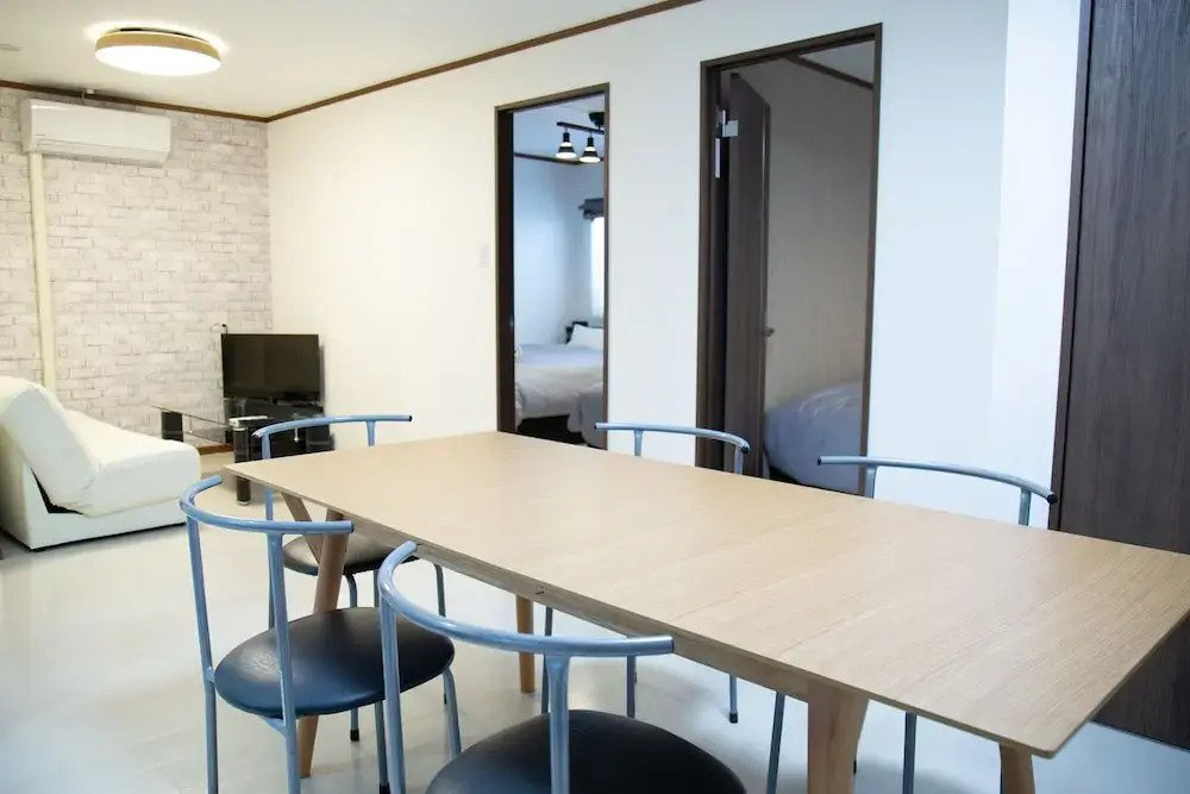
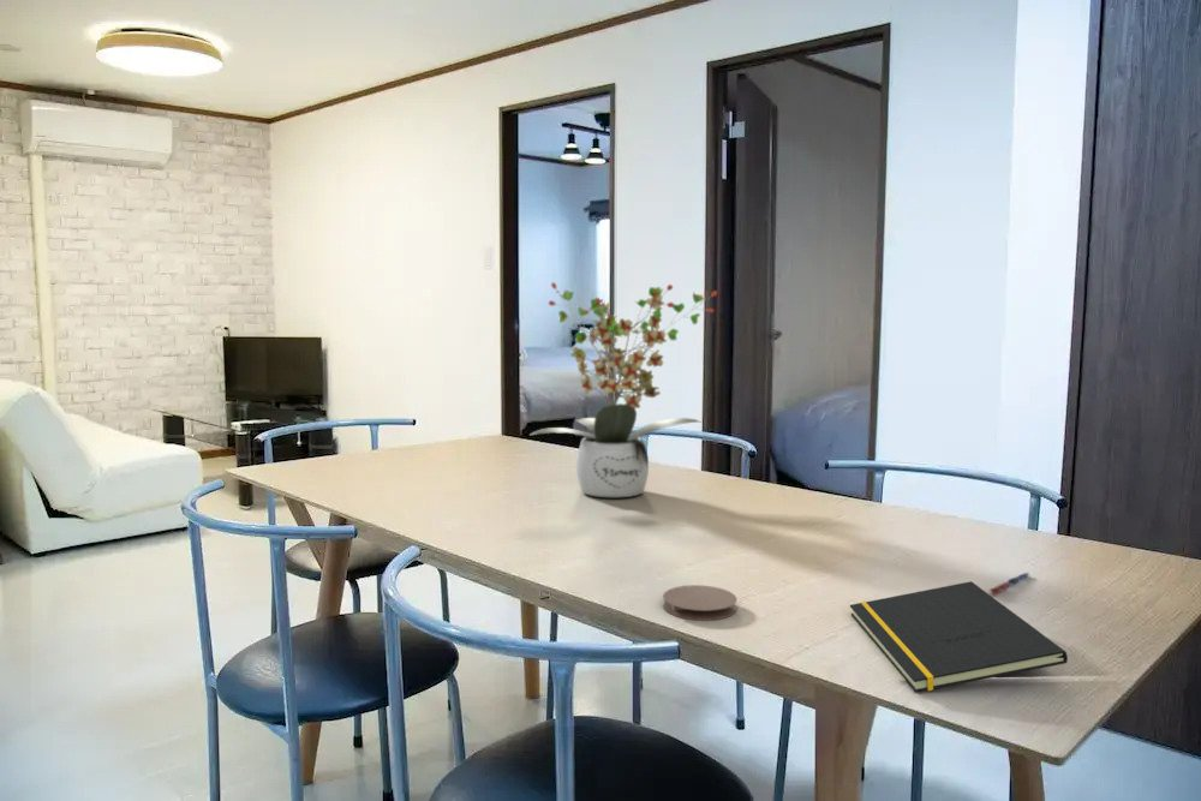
+ coaster [662,584,739,622]
+ notepad [849,580,1069,693]
+ potted plant [530,281,718,498]
+ pen [988,572,1030,596]
